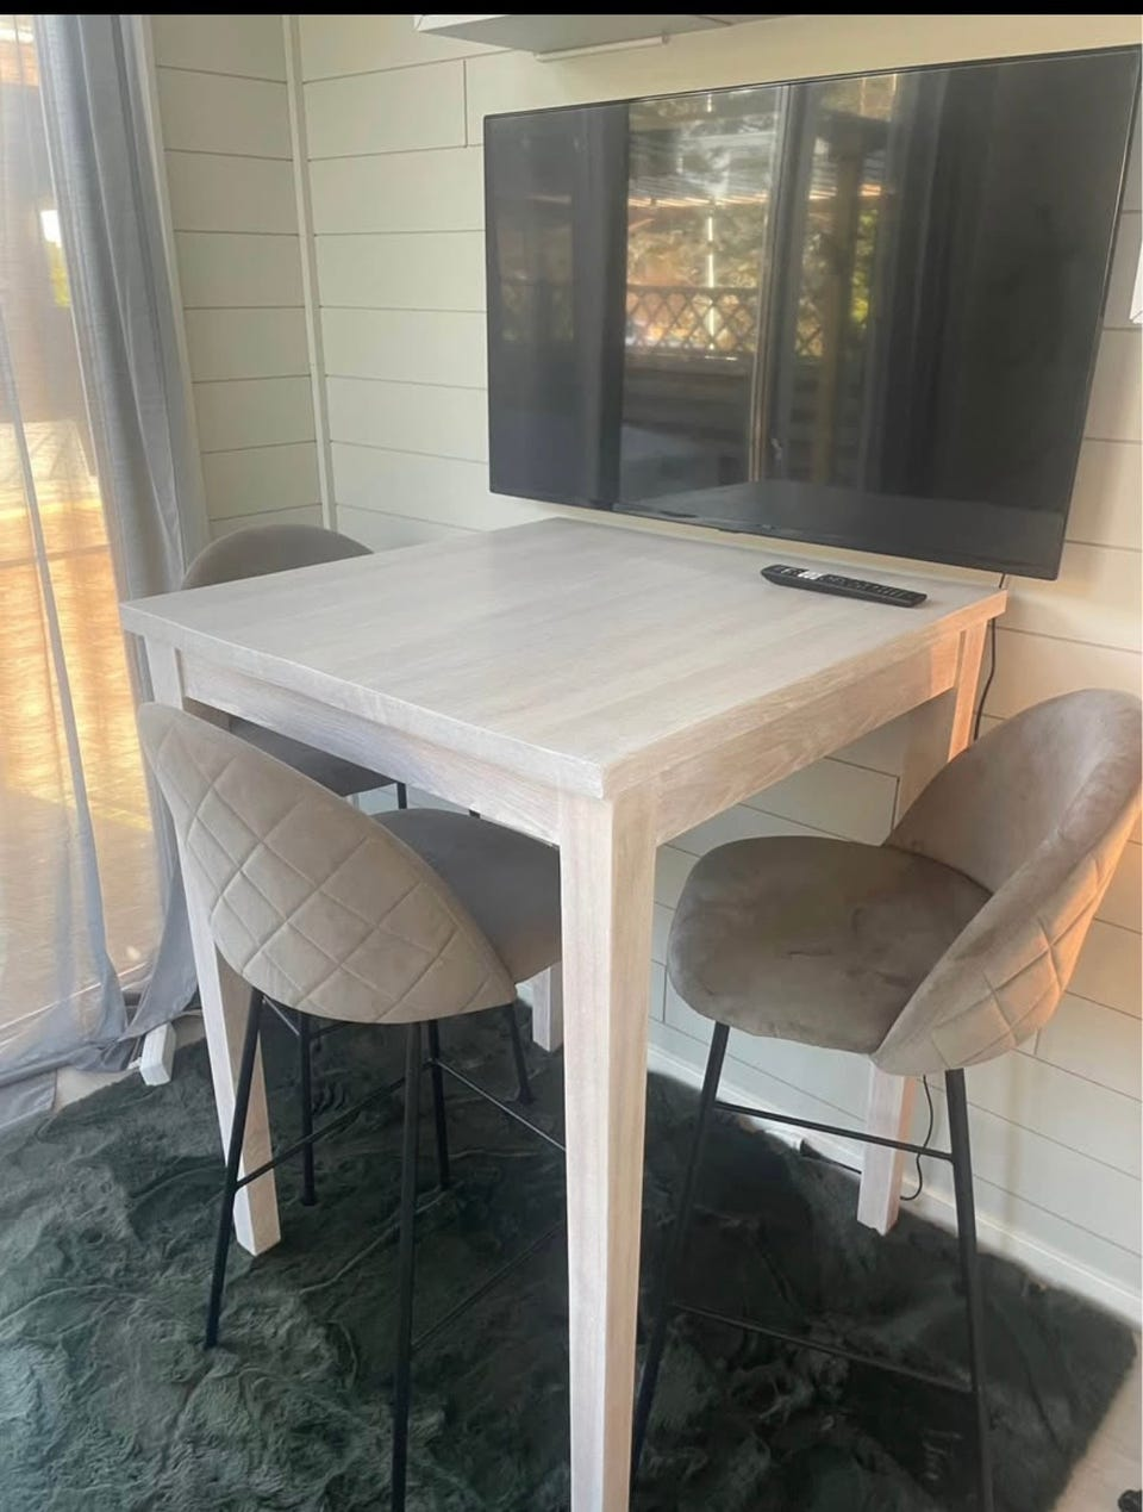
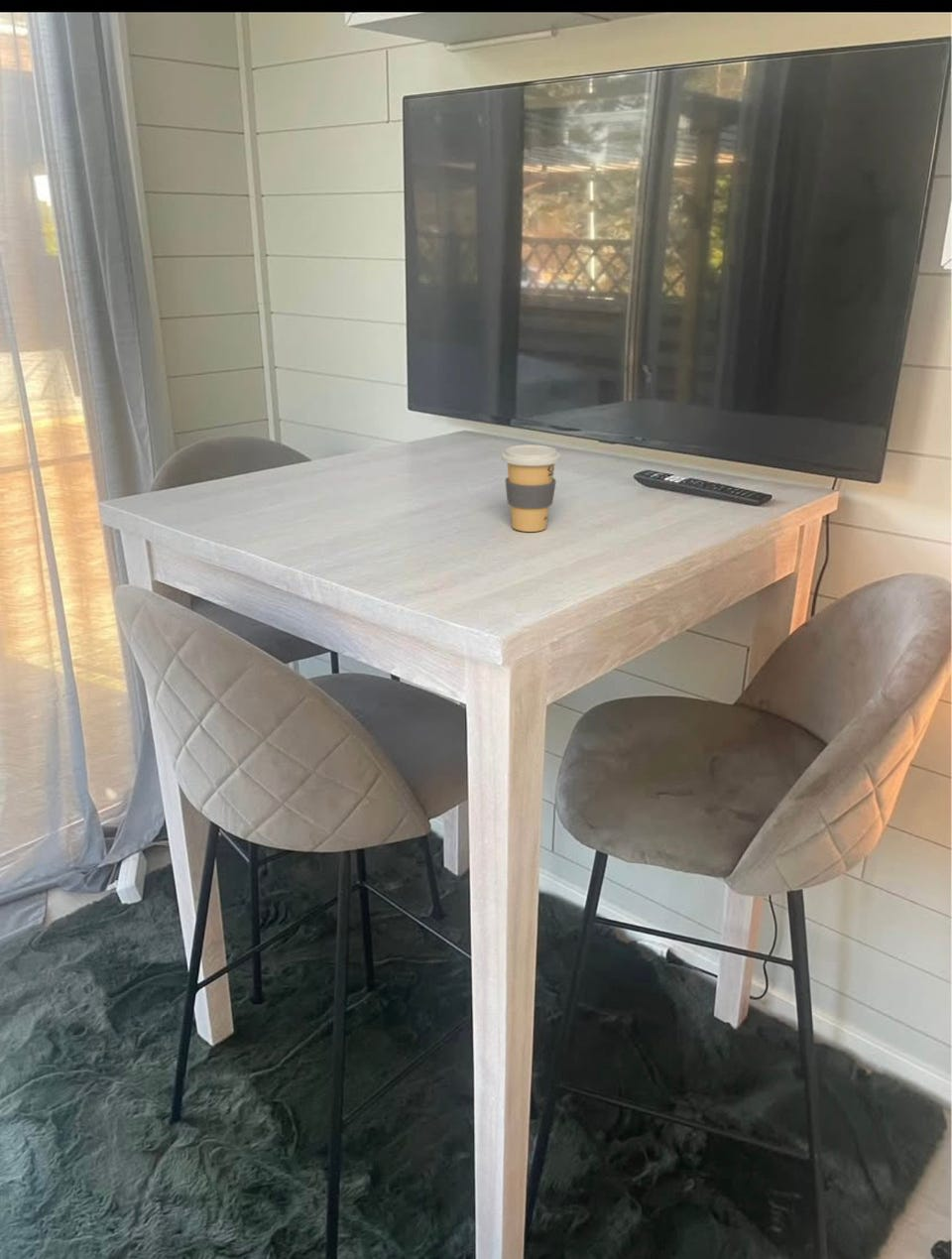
+ coffee cup [501,443,561,533]
